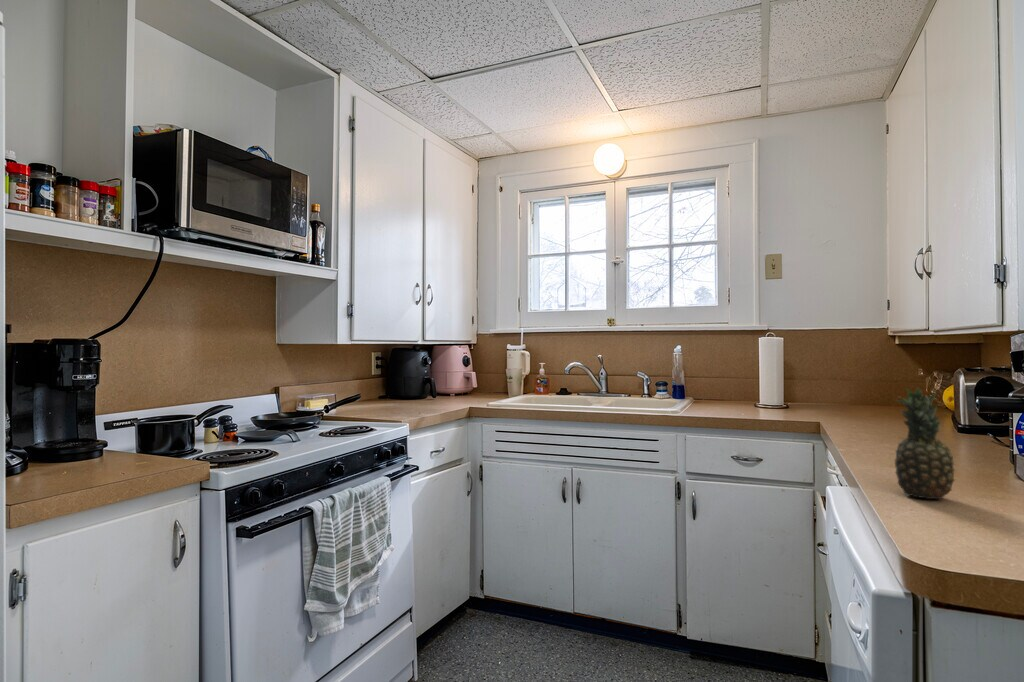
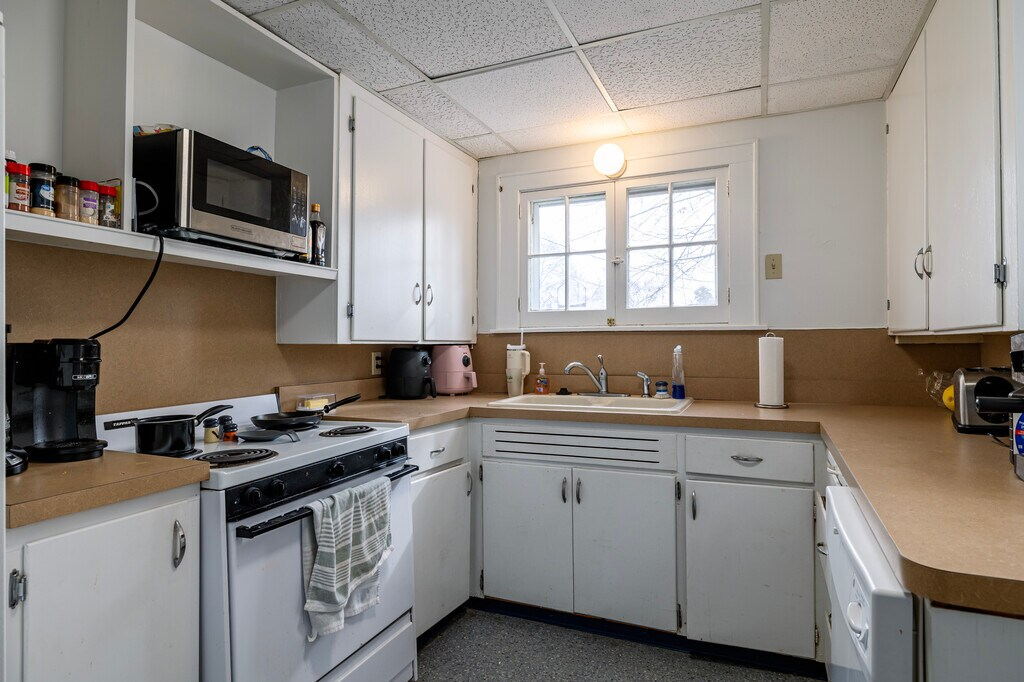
- fruit [894,386,956,500]
